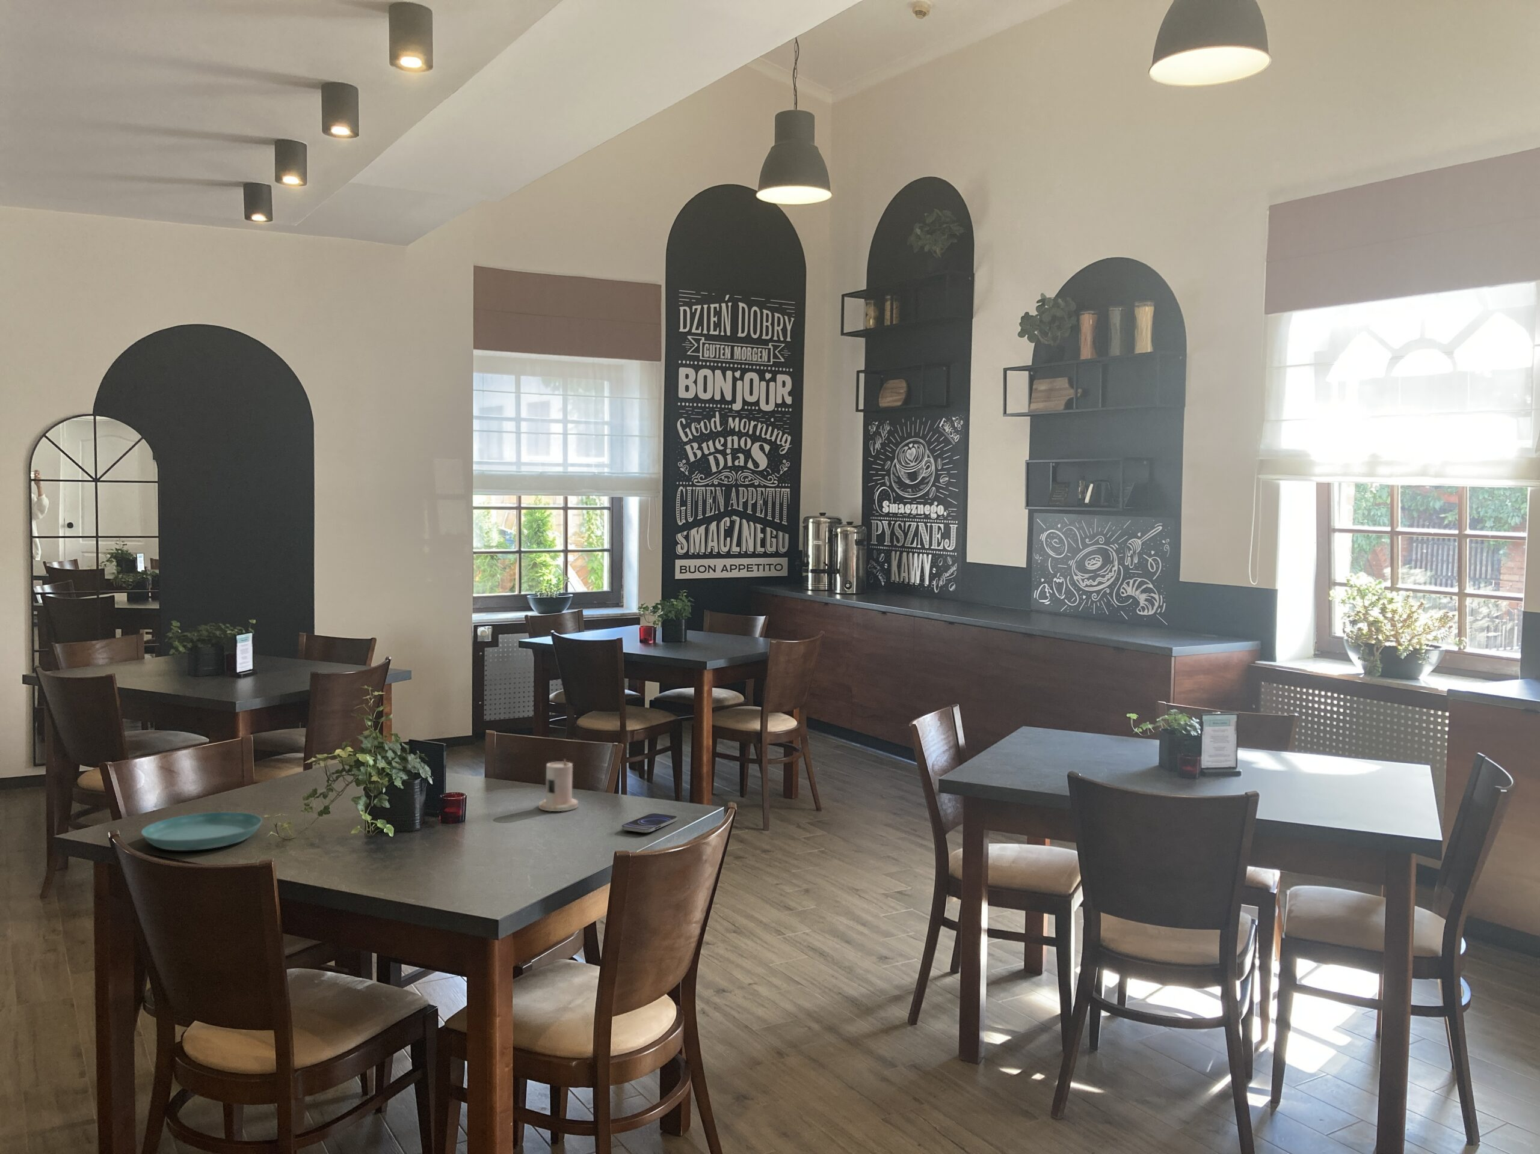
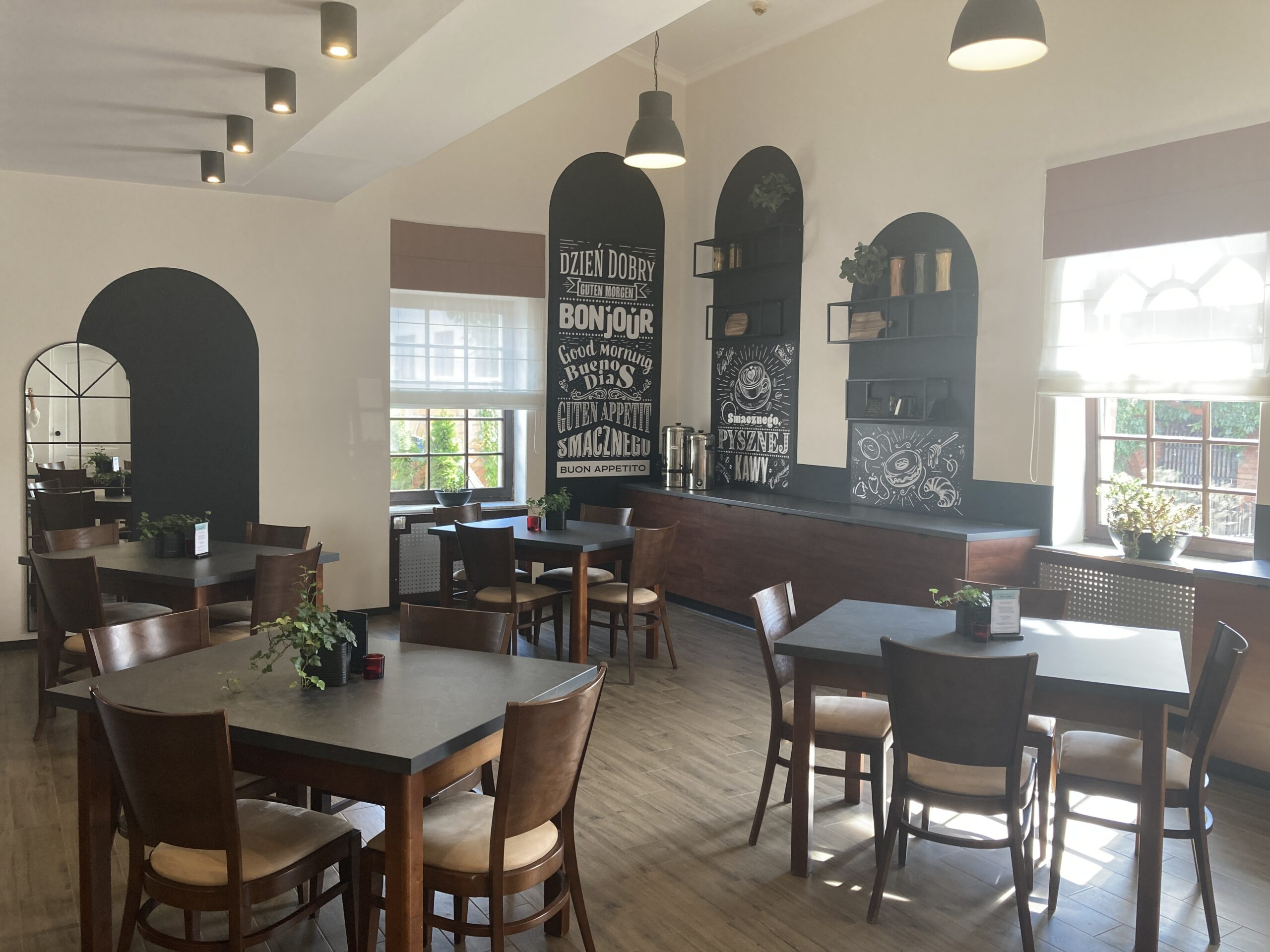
- saucer [141,811,263,851]
- candle [538,759,578,812]
- smartphone [621,812,678,833]
